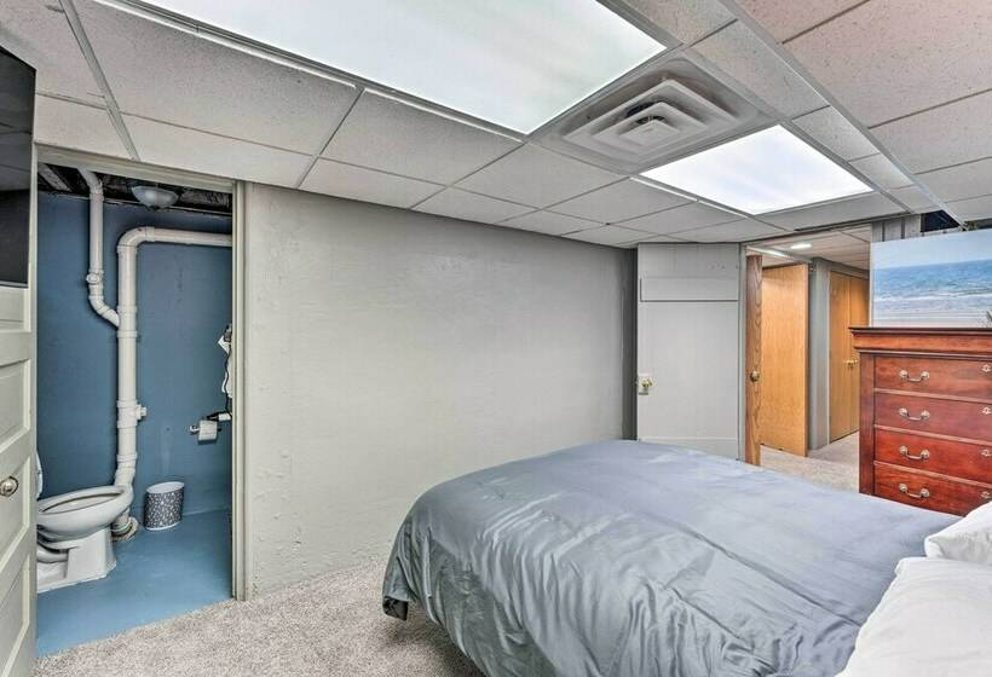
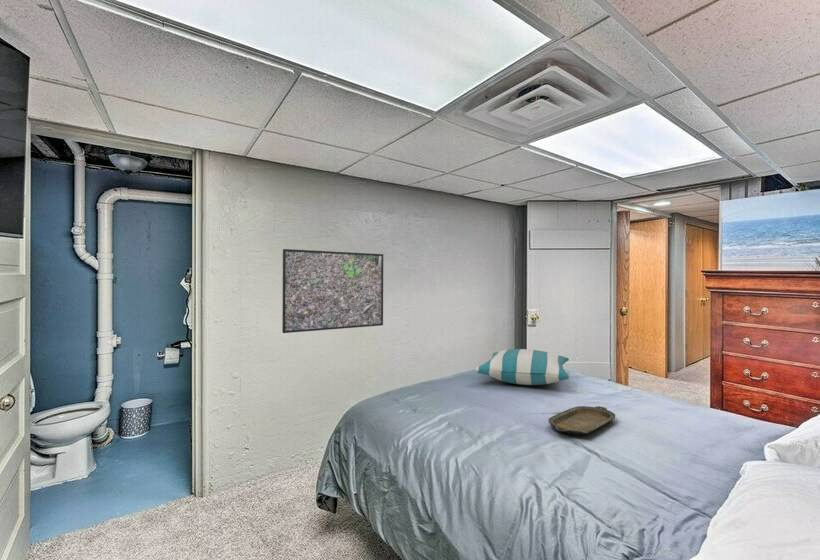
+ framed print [281,248,384,334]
+ serving tray [547,405,616,436]
+ pillow [474,348,570,386]
